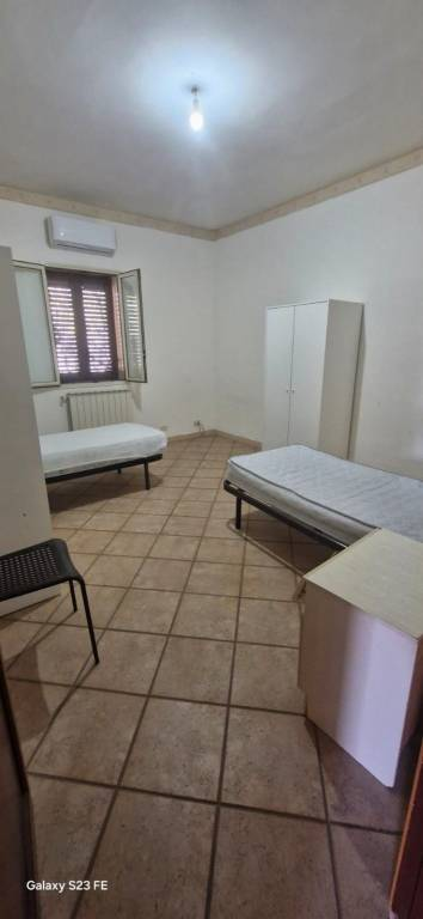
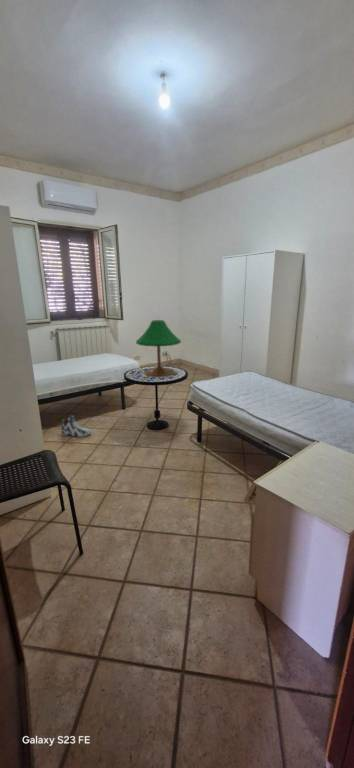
+ table lamp [135,319,182,377]
+ side table [123,365,189,431]
+ sneaker [60,415,92,438]
